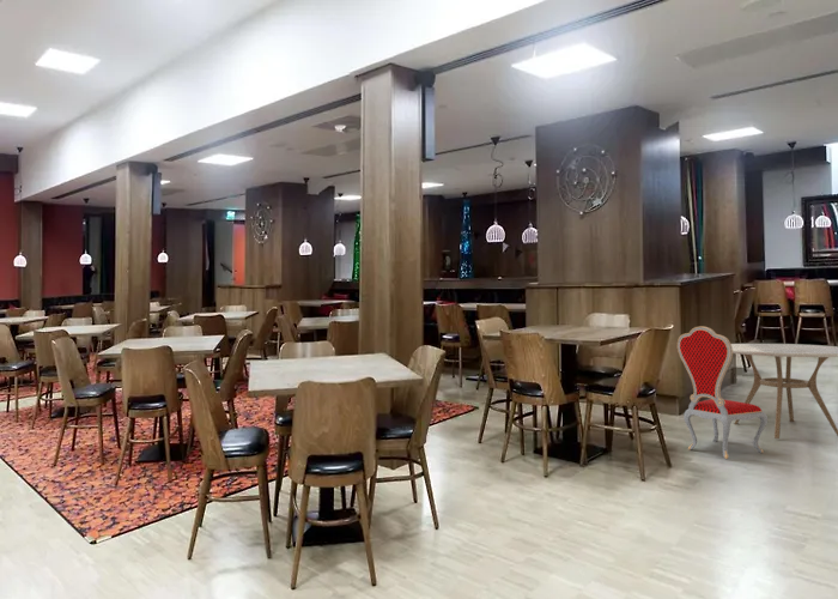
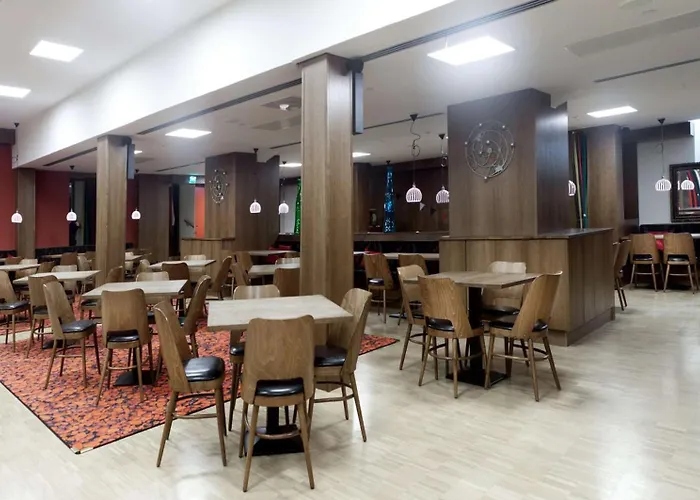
- dining table [730,343,838,440]
- dining chair [676,326,769,460]
